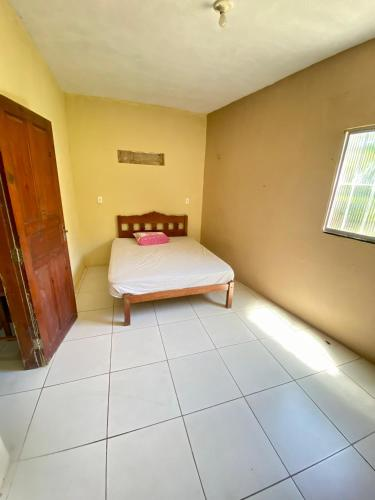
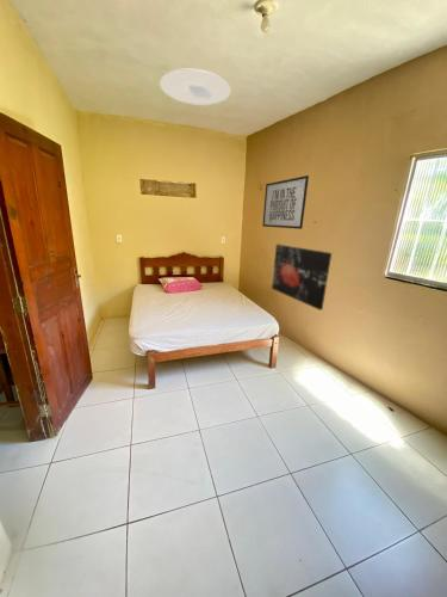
+ wall art [271,244,333,312]
+ ceiling light [159,68,232,106]
+ mirror [261,174,310,230]
